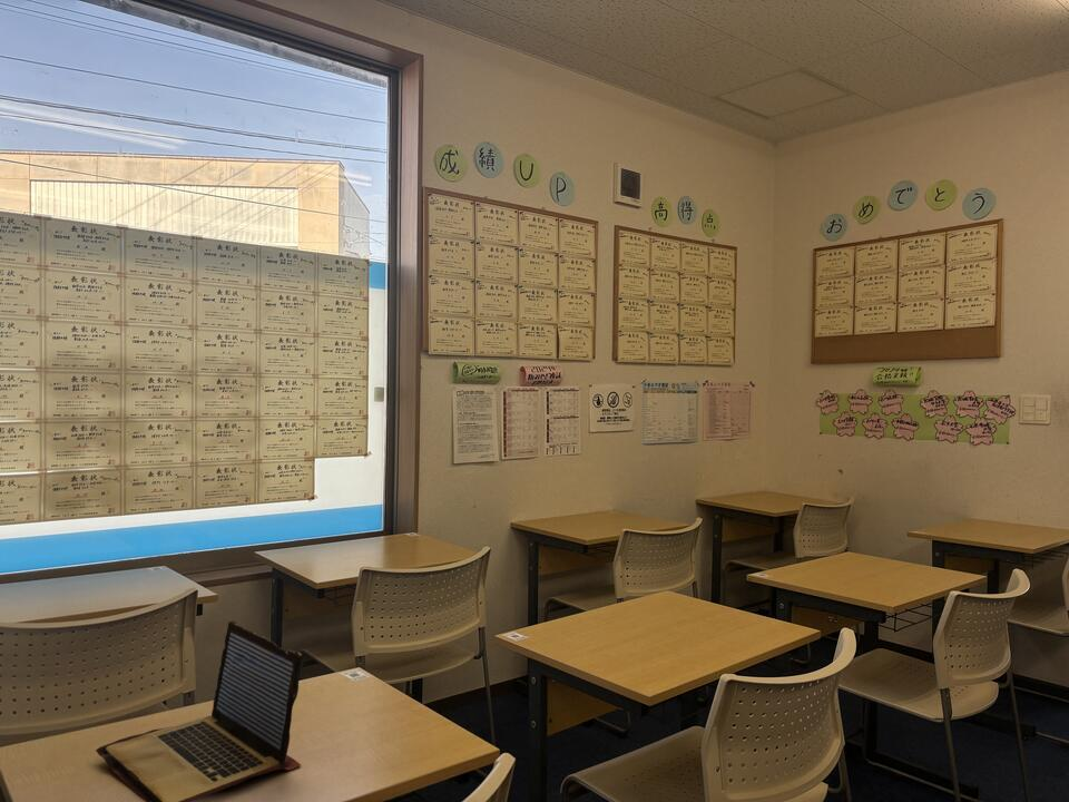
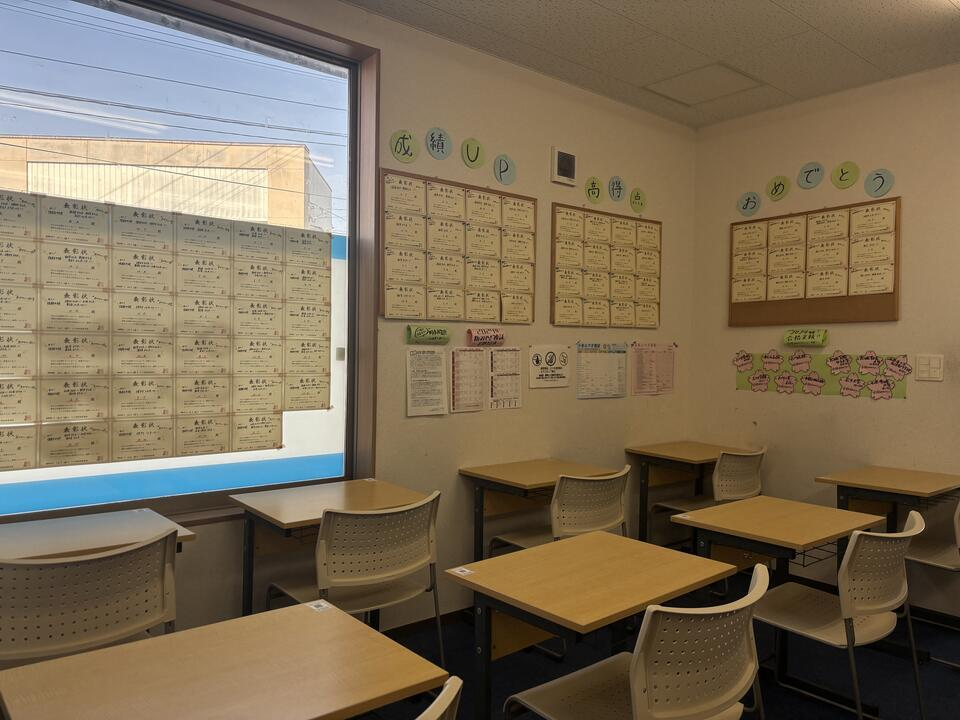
- laptop [95,619,304,802]
